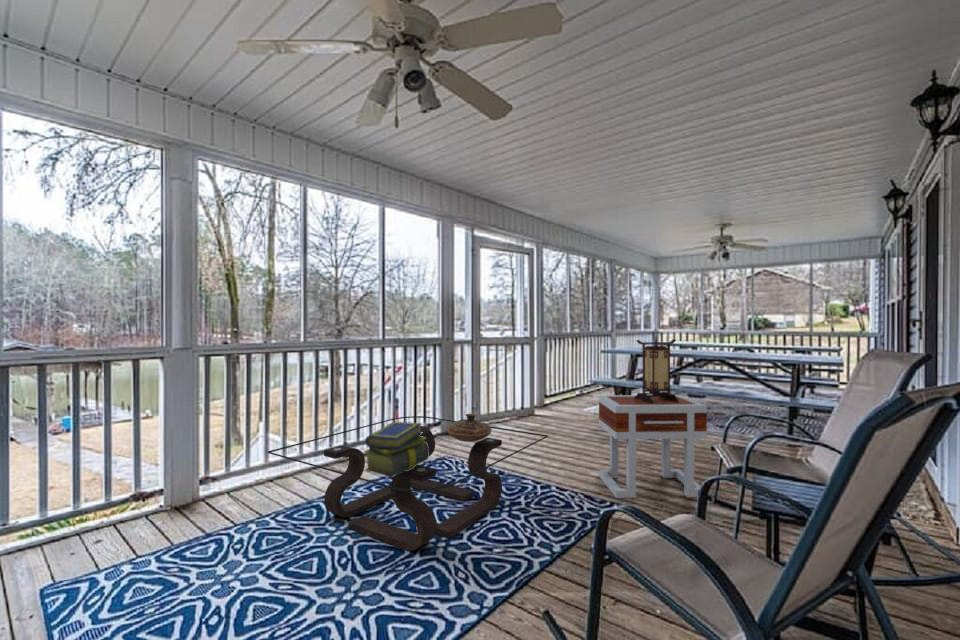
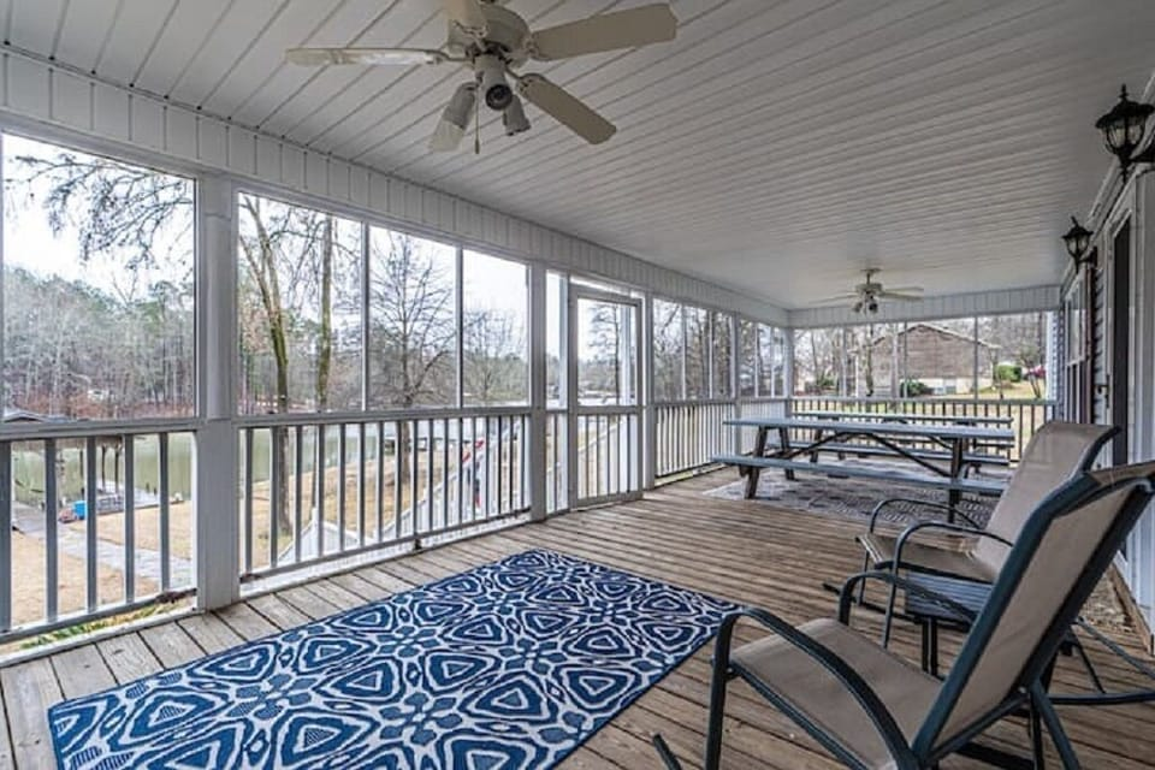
- side table [598,394,708,499]
- lantern [635,335,679,404]
- stack of books [363,421,430,478]
- decorative bowl [446,413,492,443]
- coffee table [267,415,549,552]
